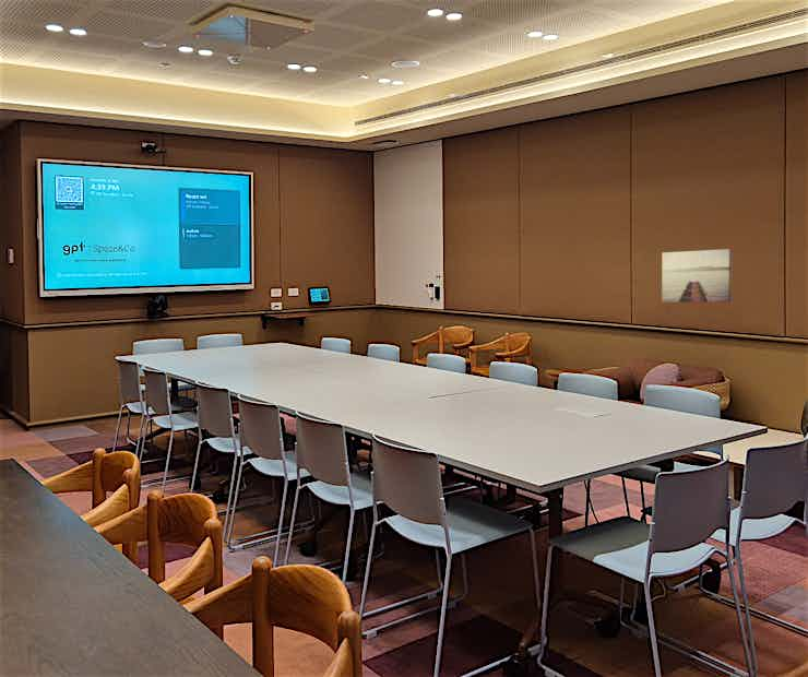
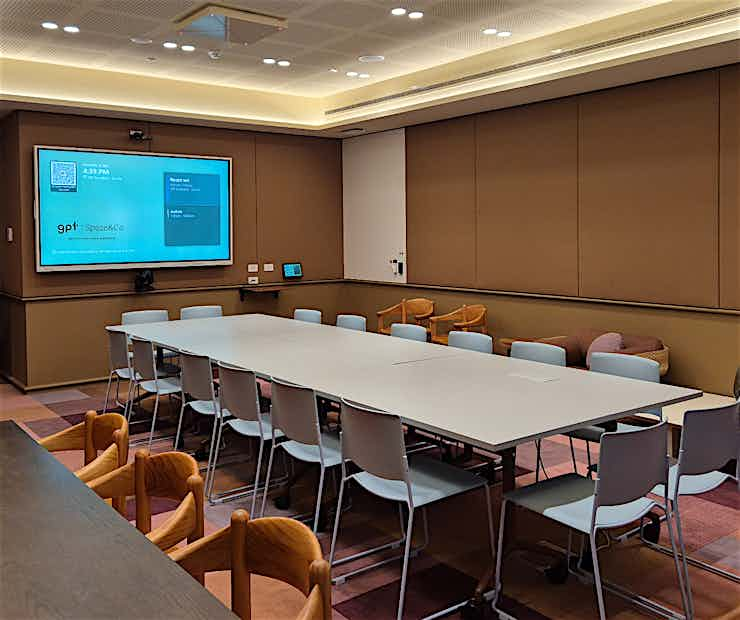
- wall art [661,248,732,304]
